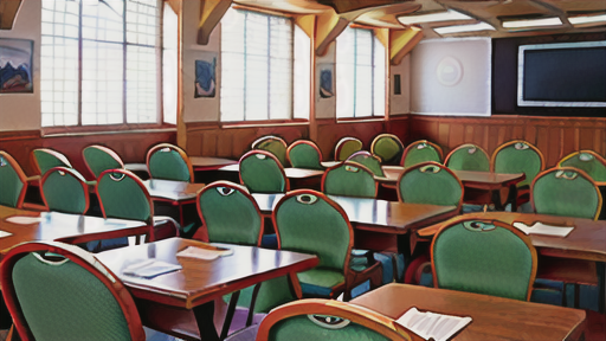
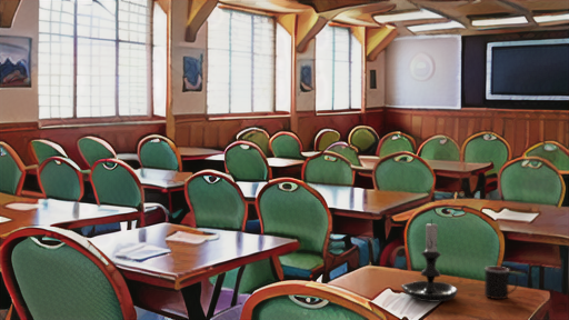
+ mug [483,266,519,300]
+ candle holder [400,218,459,303]
